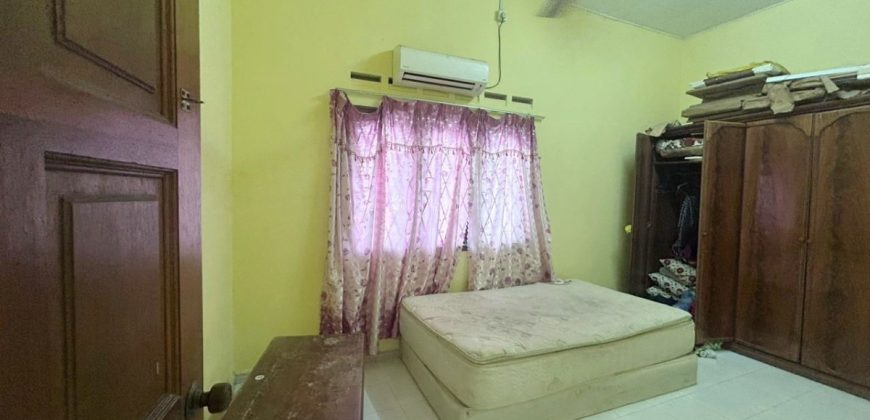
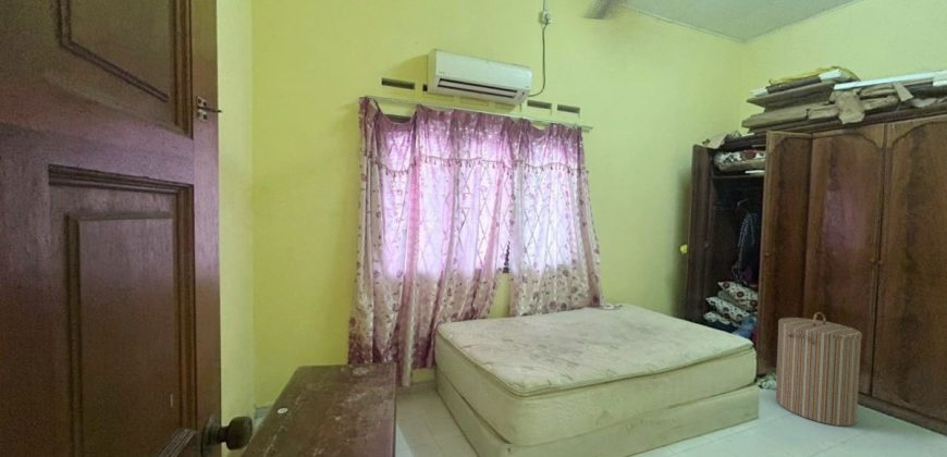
+ laundry hamper [775,311,863,428]
